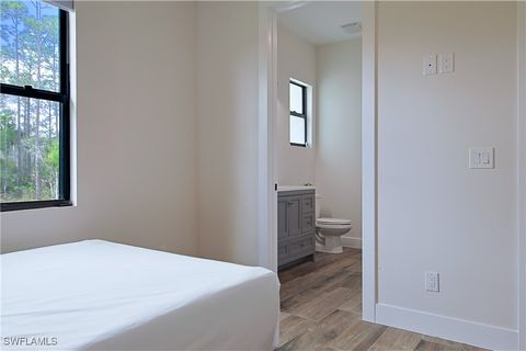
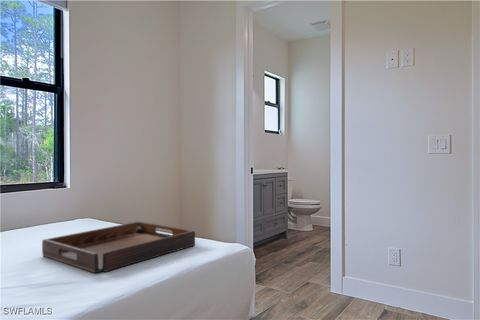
+ serving tray [41,221,196,274]
